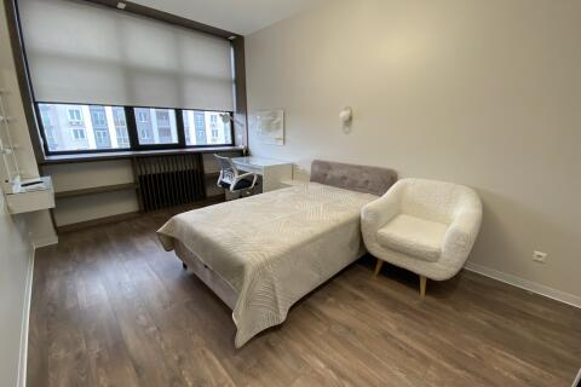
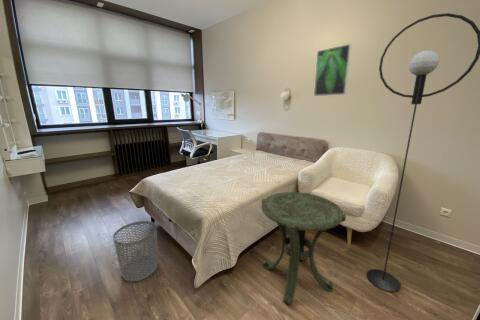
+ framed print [313,43,352,97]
+ side table [261,191,347,306]
+ floor lamp [366,12,480,294]
+ waste bin [112,220,159,282]
